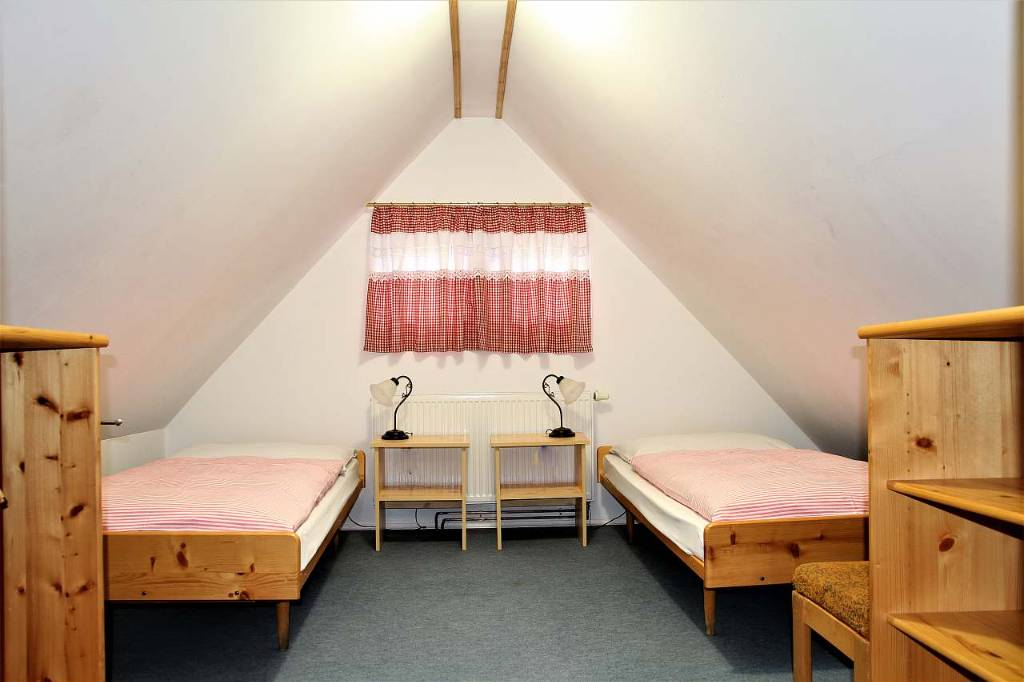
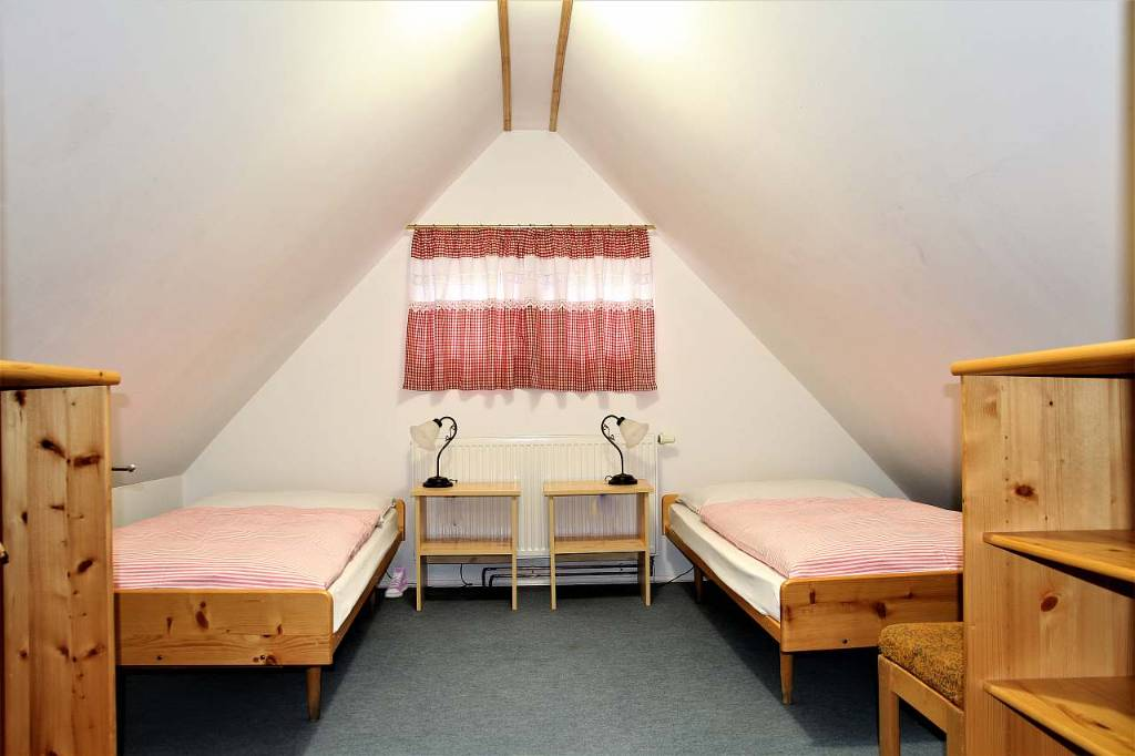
+ sneaker [385,565,408,599]
